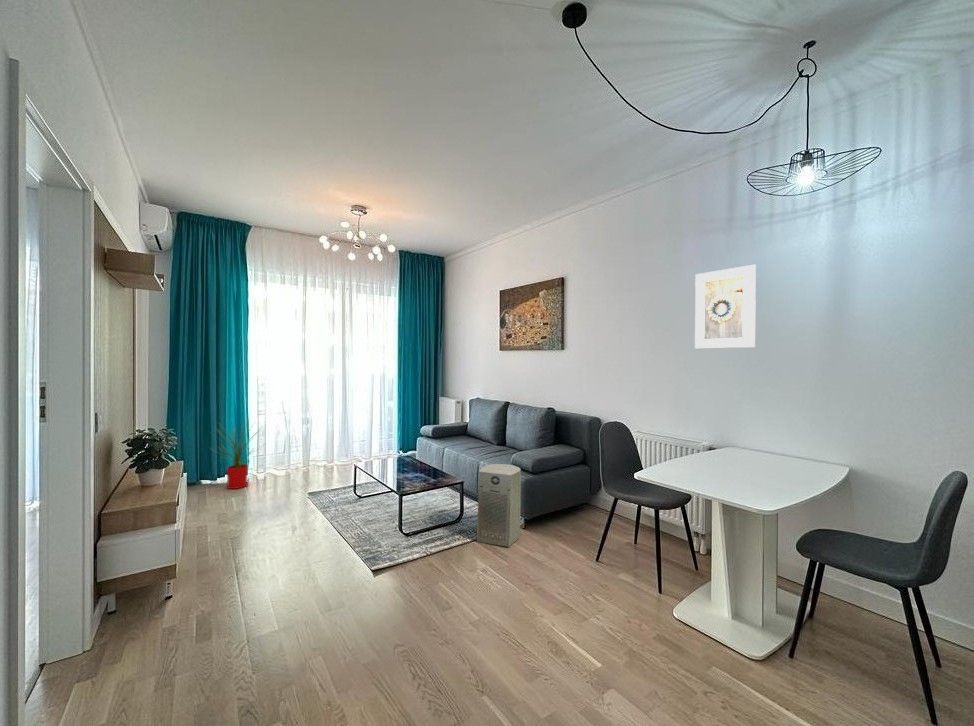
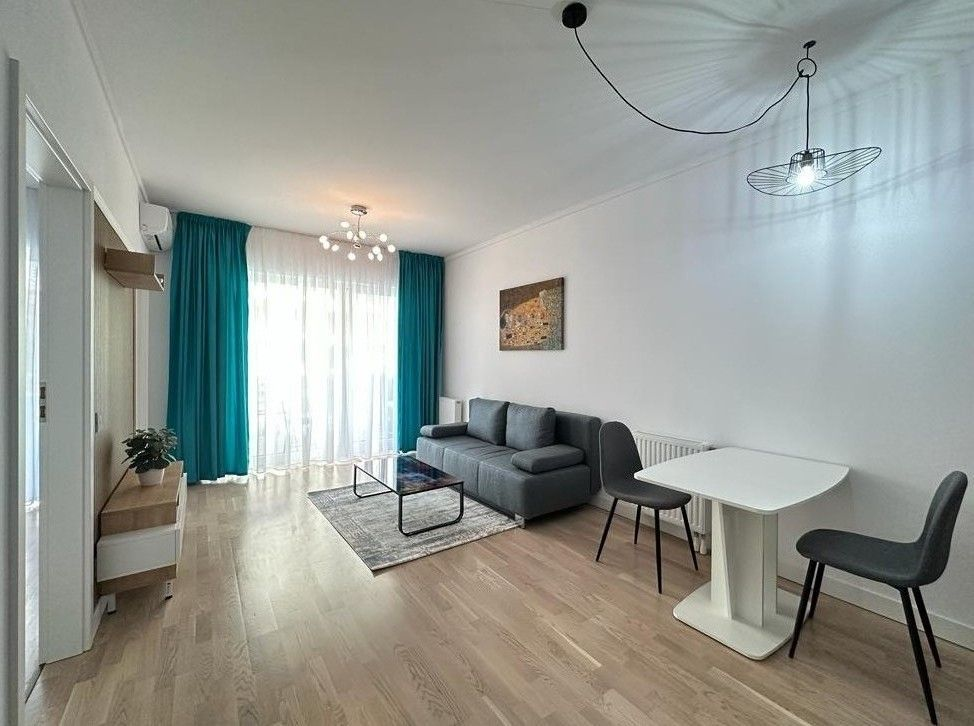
- house plant [209,419,267,490]
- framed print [694,264,757,349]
- fan [476,463,522,548]
